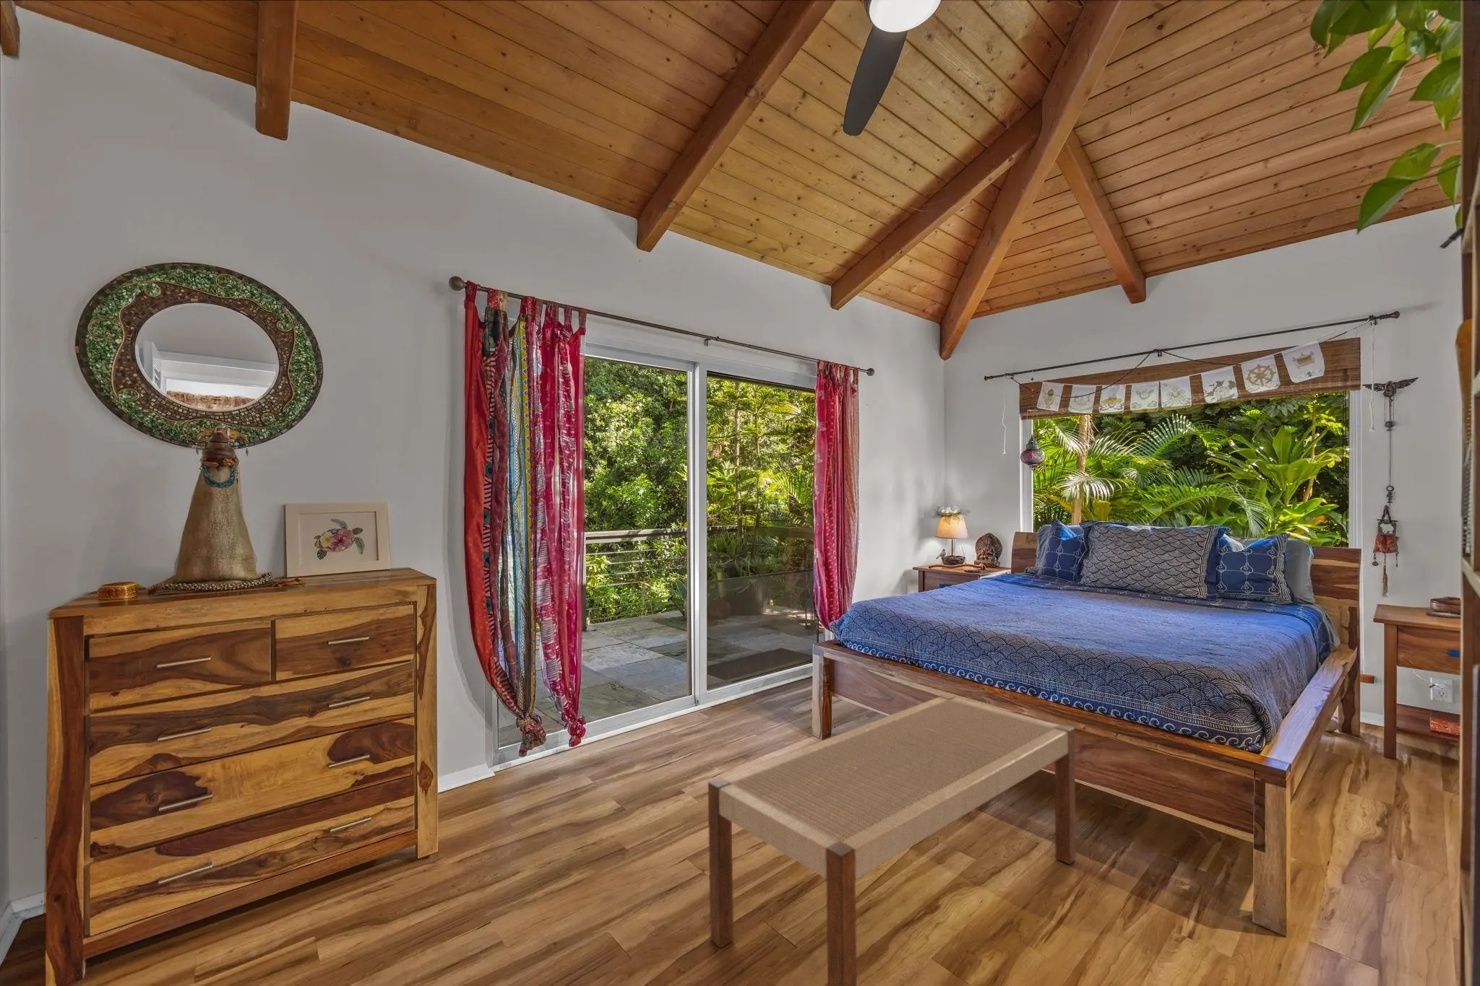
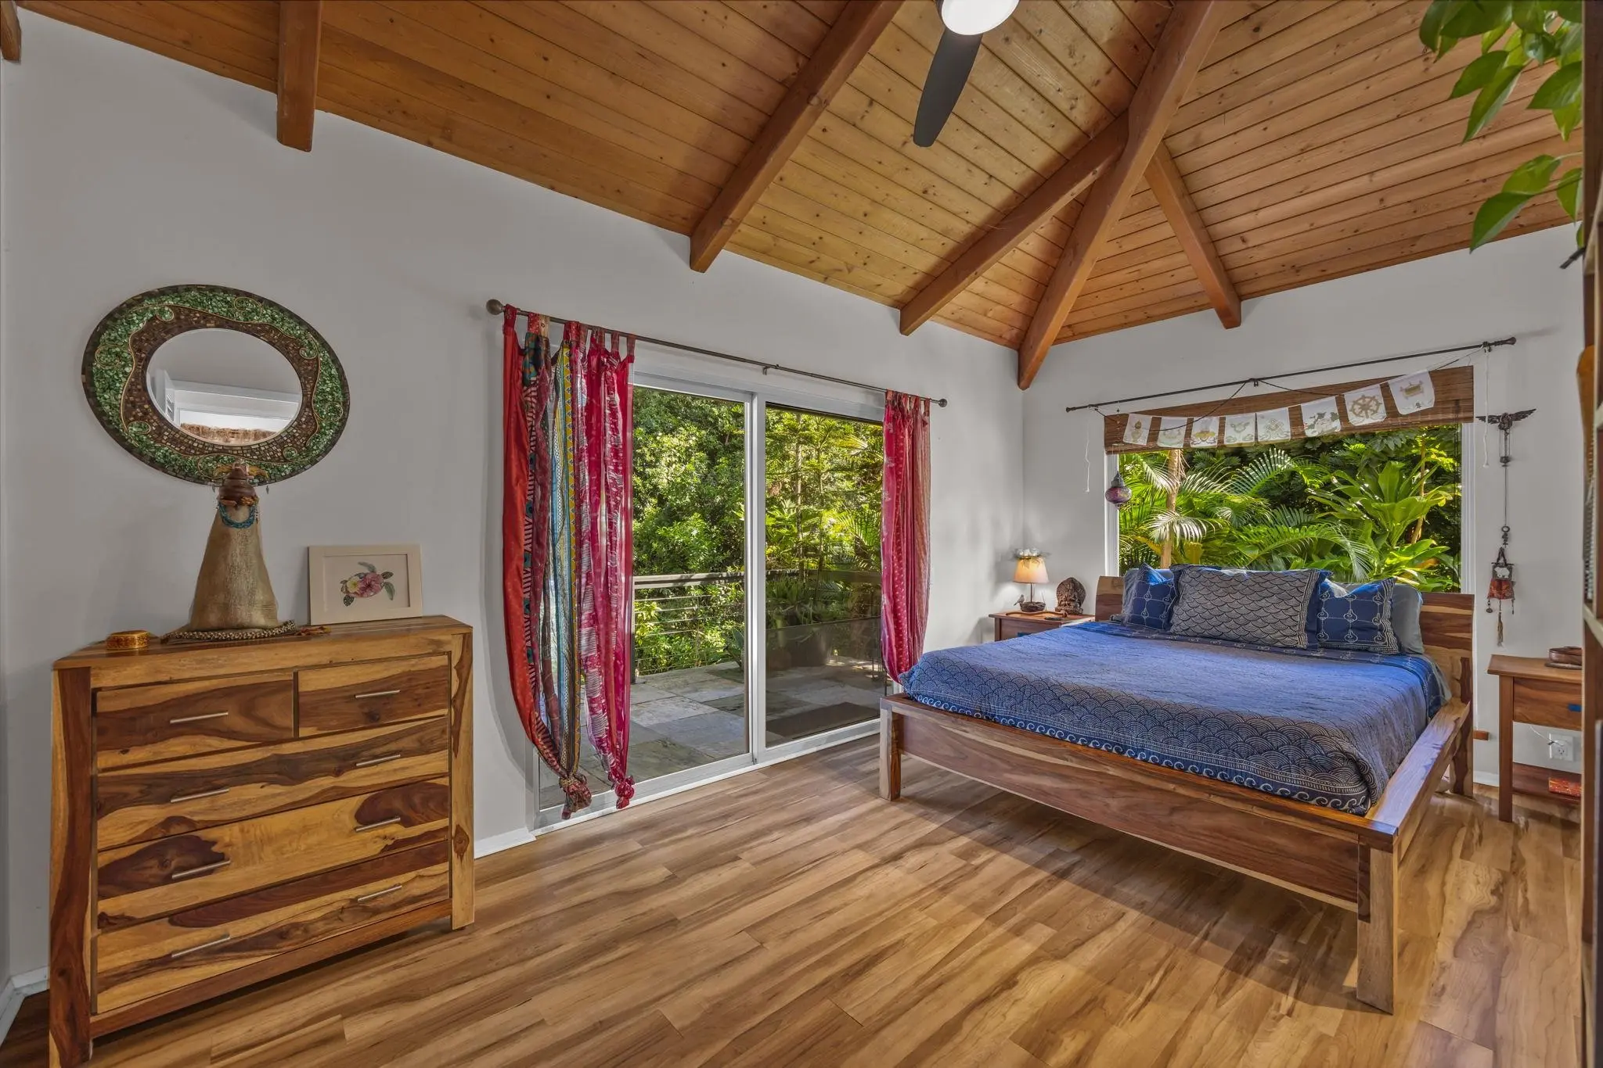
- bench [707,693,1077,986]
